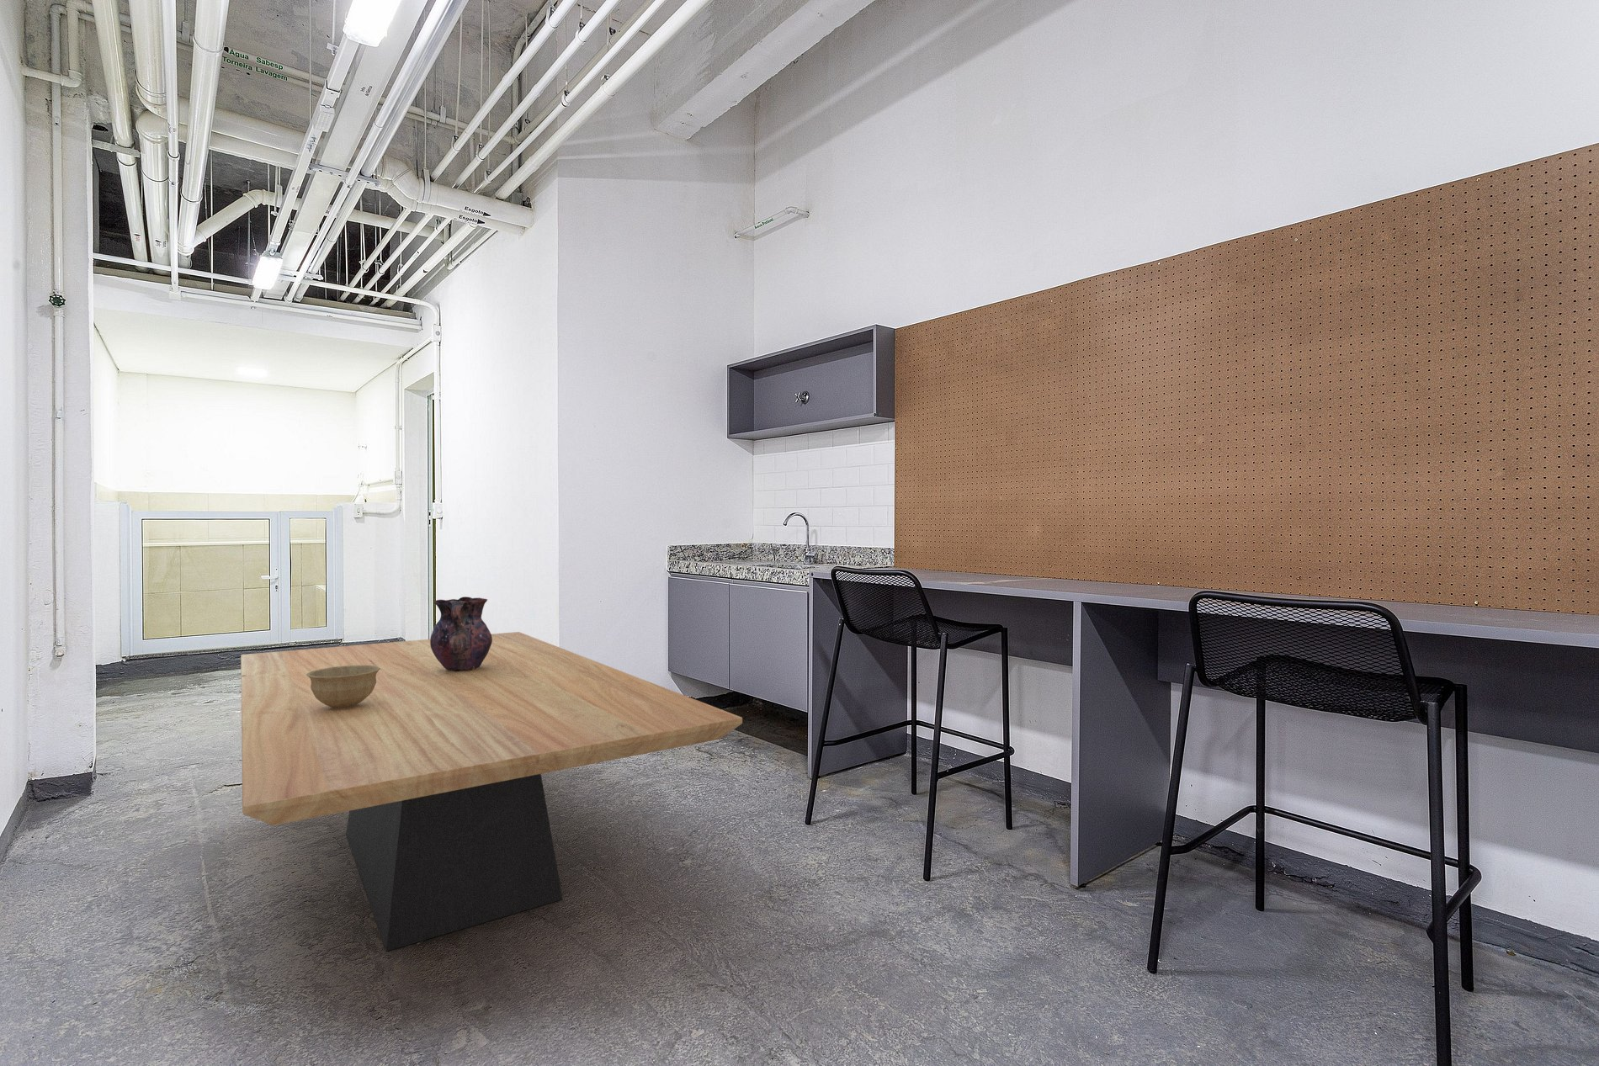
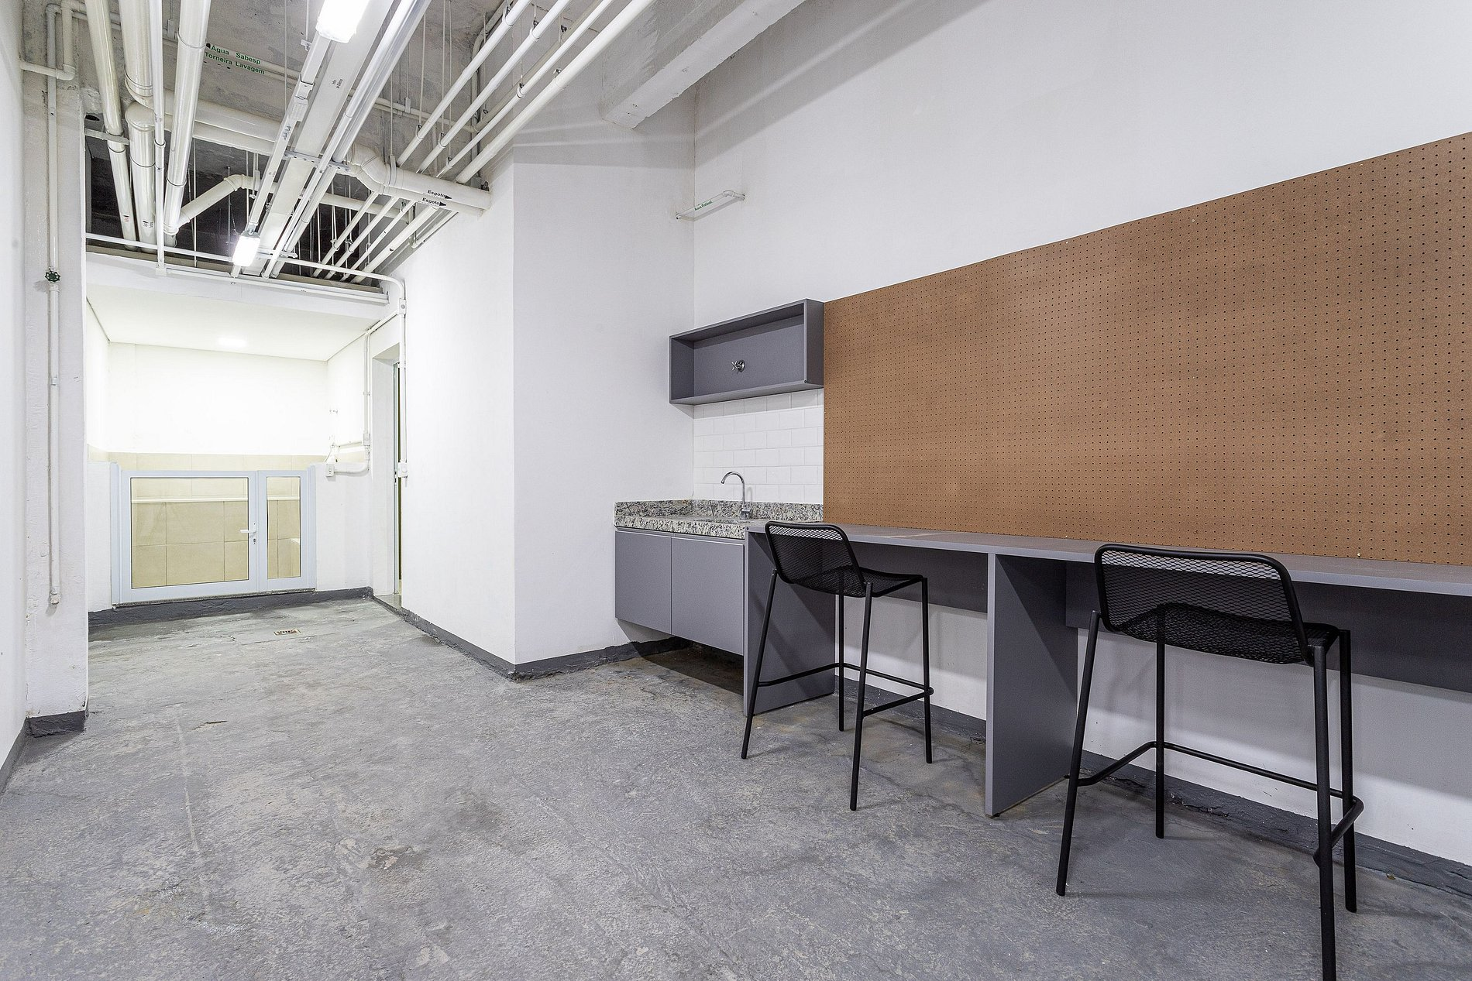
- dining table [240,631,744,953]
- bowl [306,665,381,709]
- vase [429,596,493,671]
